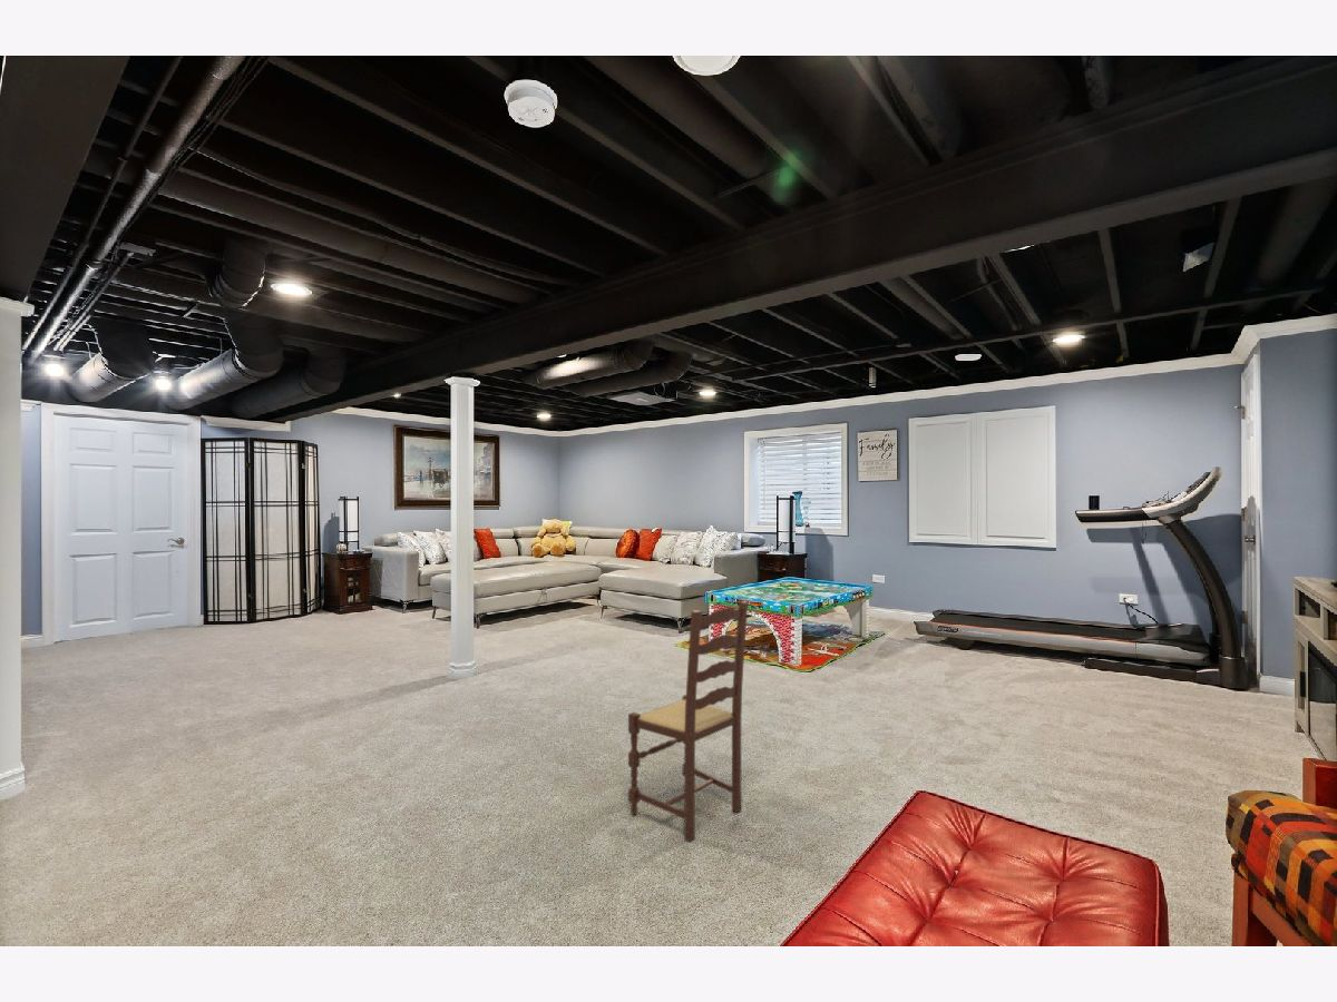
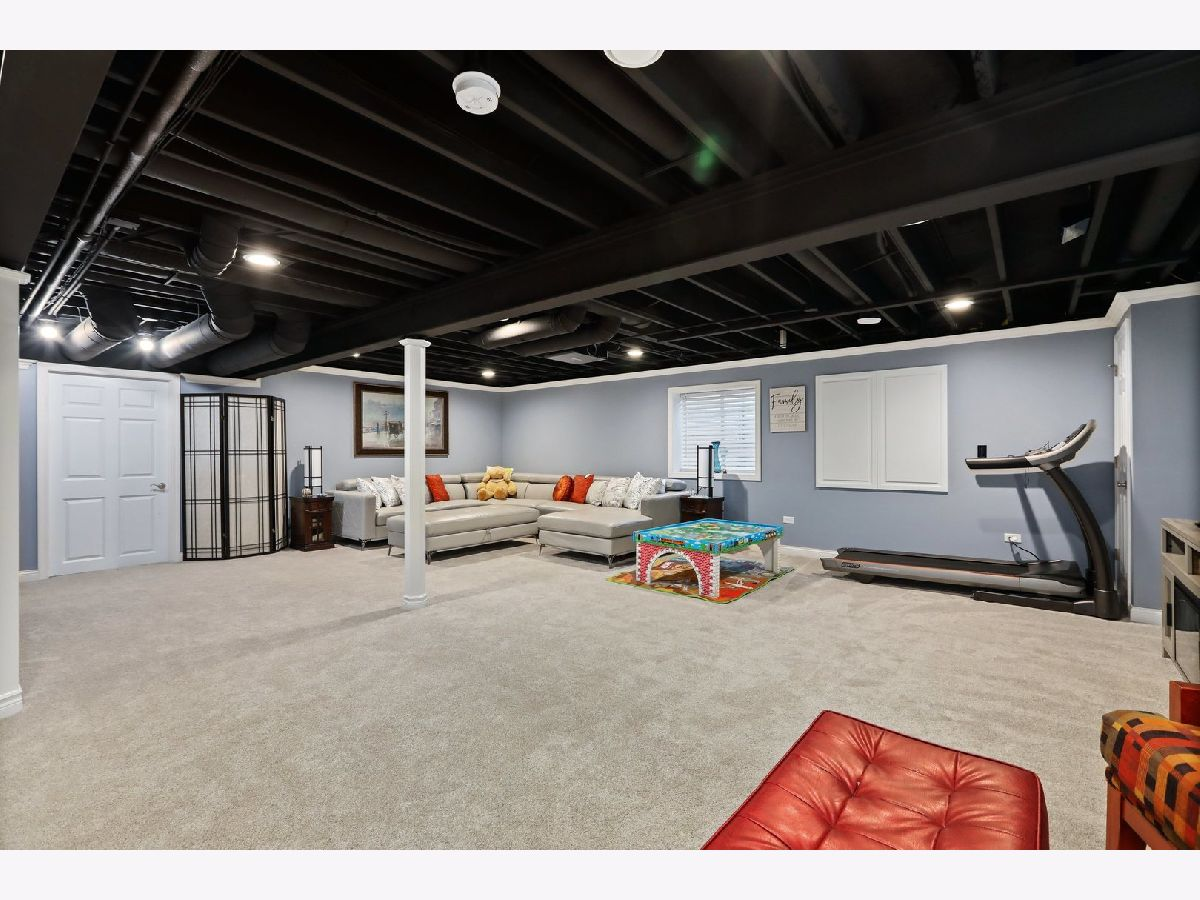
- dining chair [627,600,749,843]
